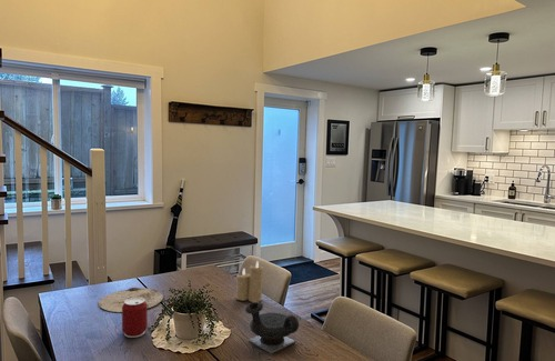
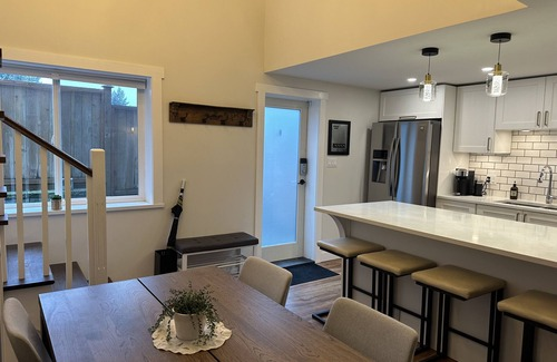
- plate [98,287,164,313]
- candle [235,261,264,303]
- teapot [244,301,300,354]
- can [121,298,149,339]
